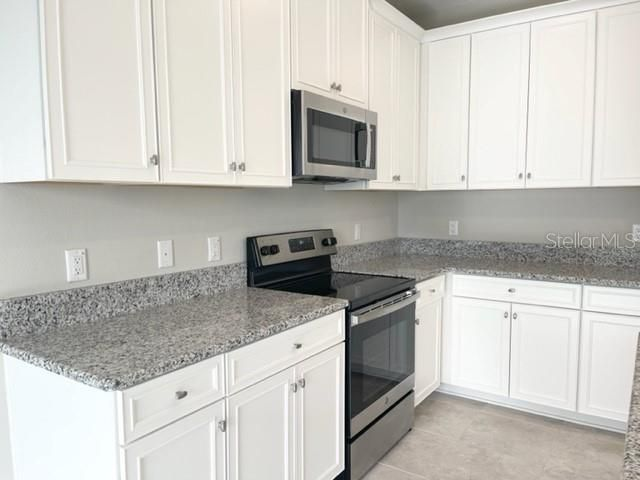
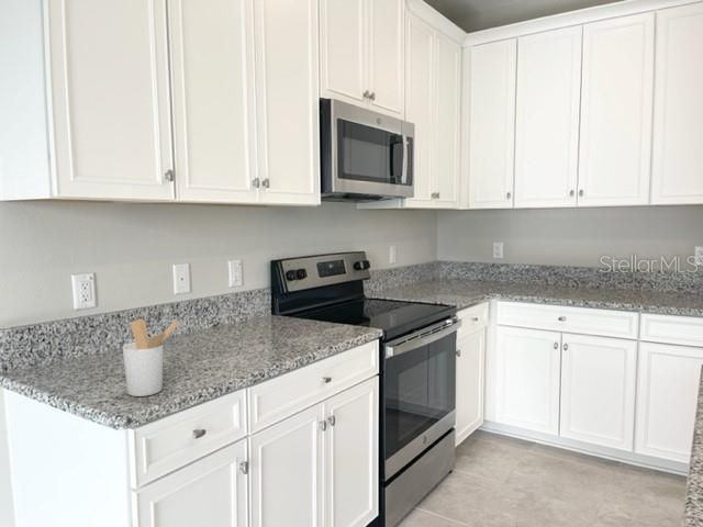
+ utensil holder [122,317,181,397]
